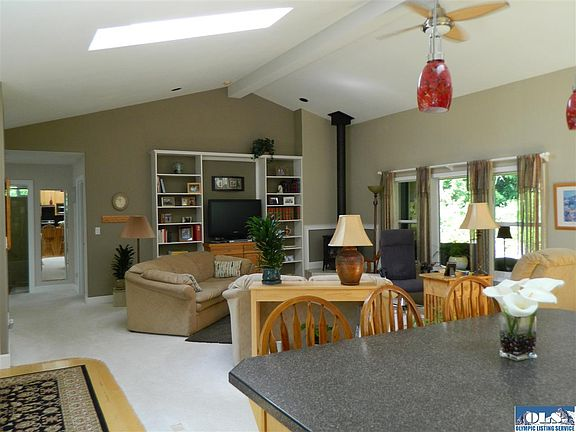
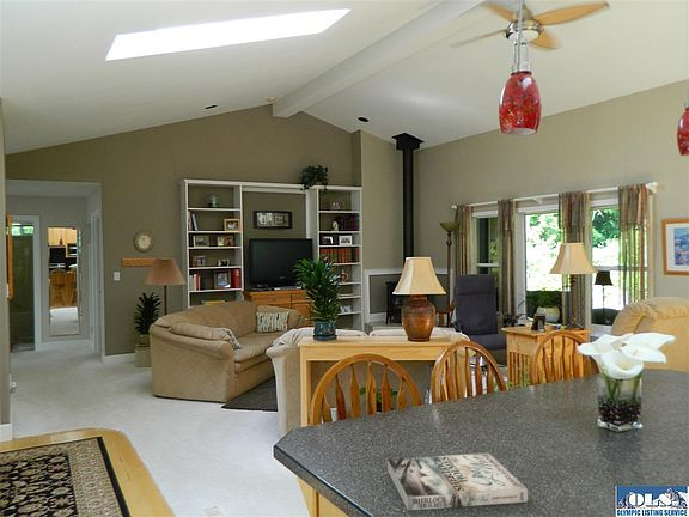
+ book [386,452,529,512]
